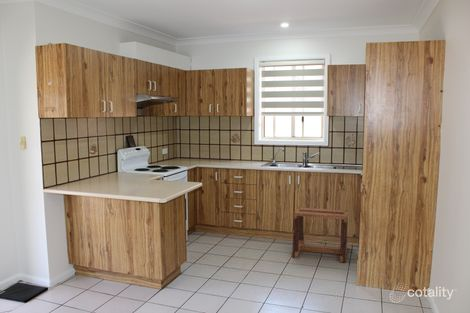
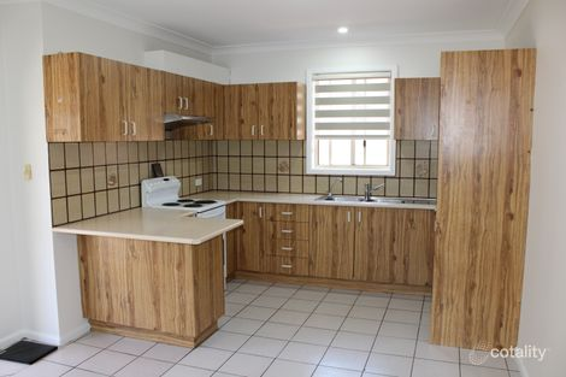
- stool [291,207,349,264]
